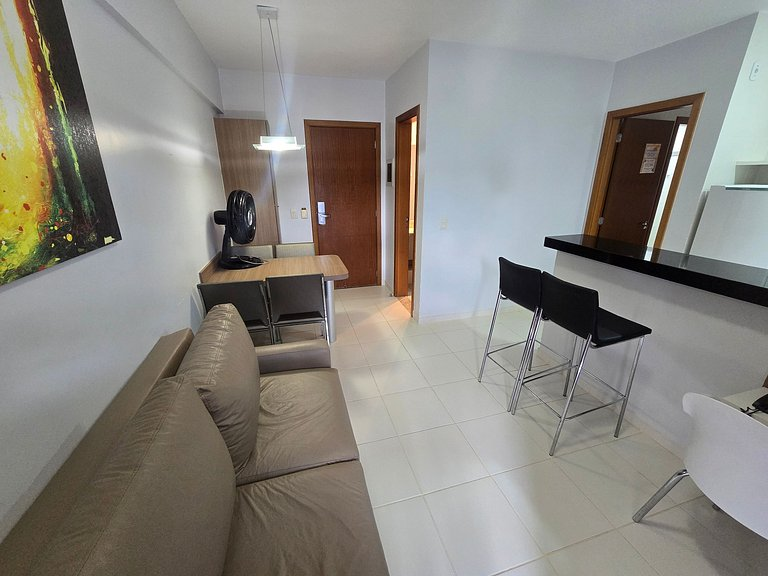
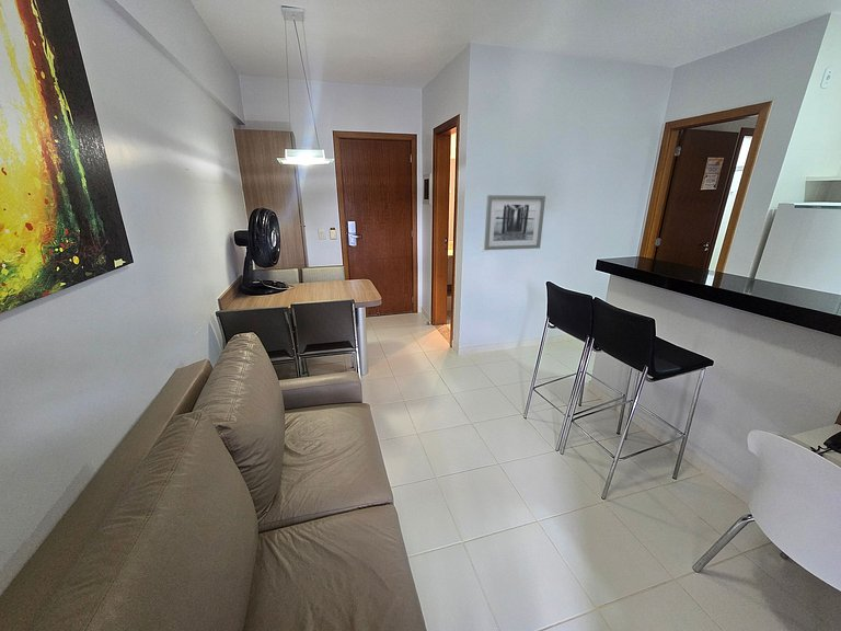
+ wall art [483,194,546,251]
